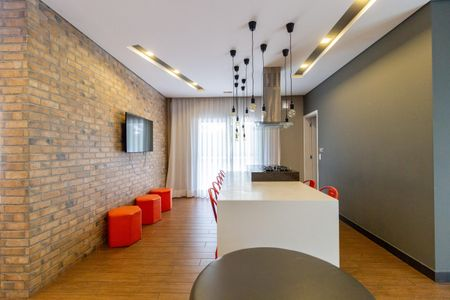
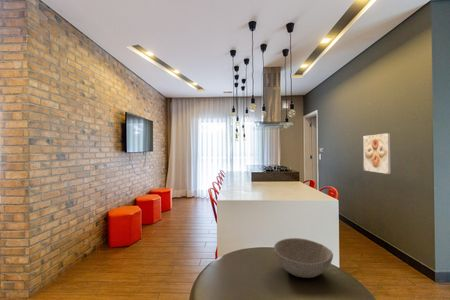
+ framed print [362,132,392,175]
+ bowl [273,237,334,279]
